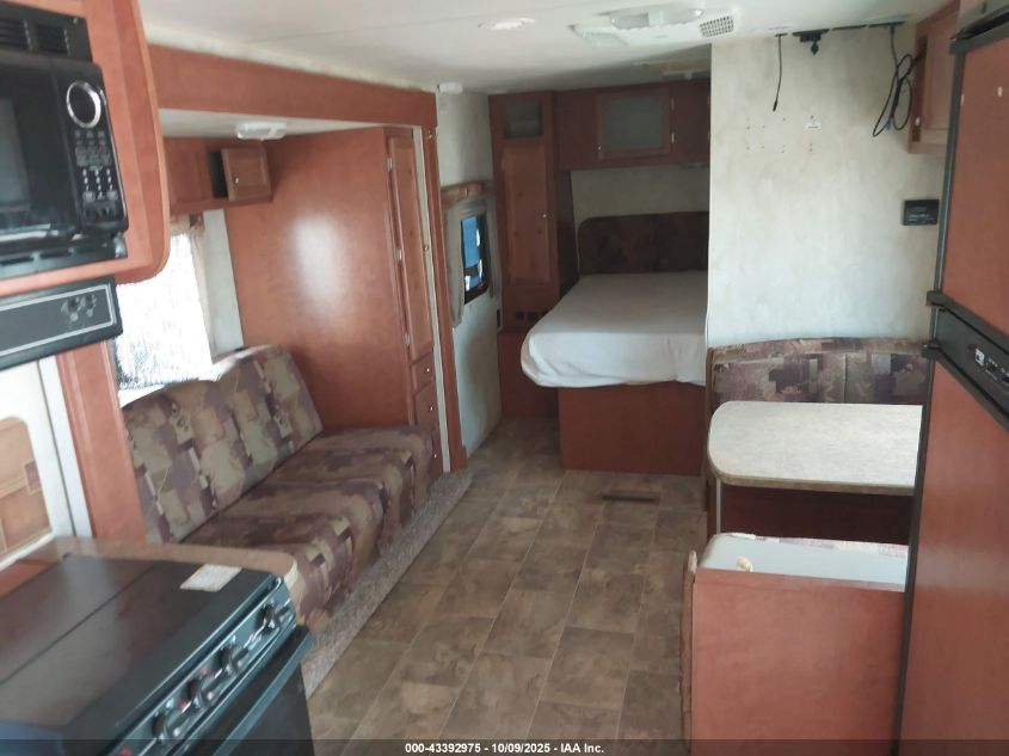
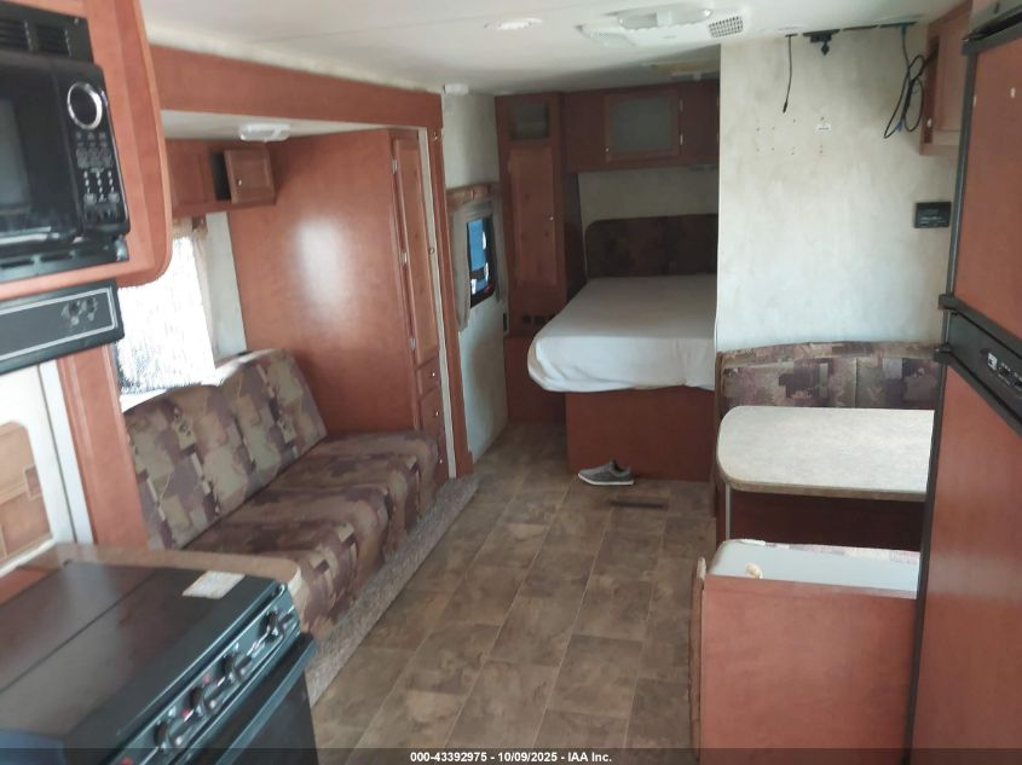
+ shoe [578,458,635,486]
